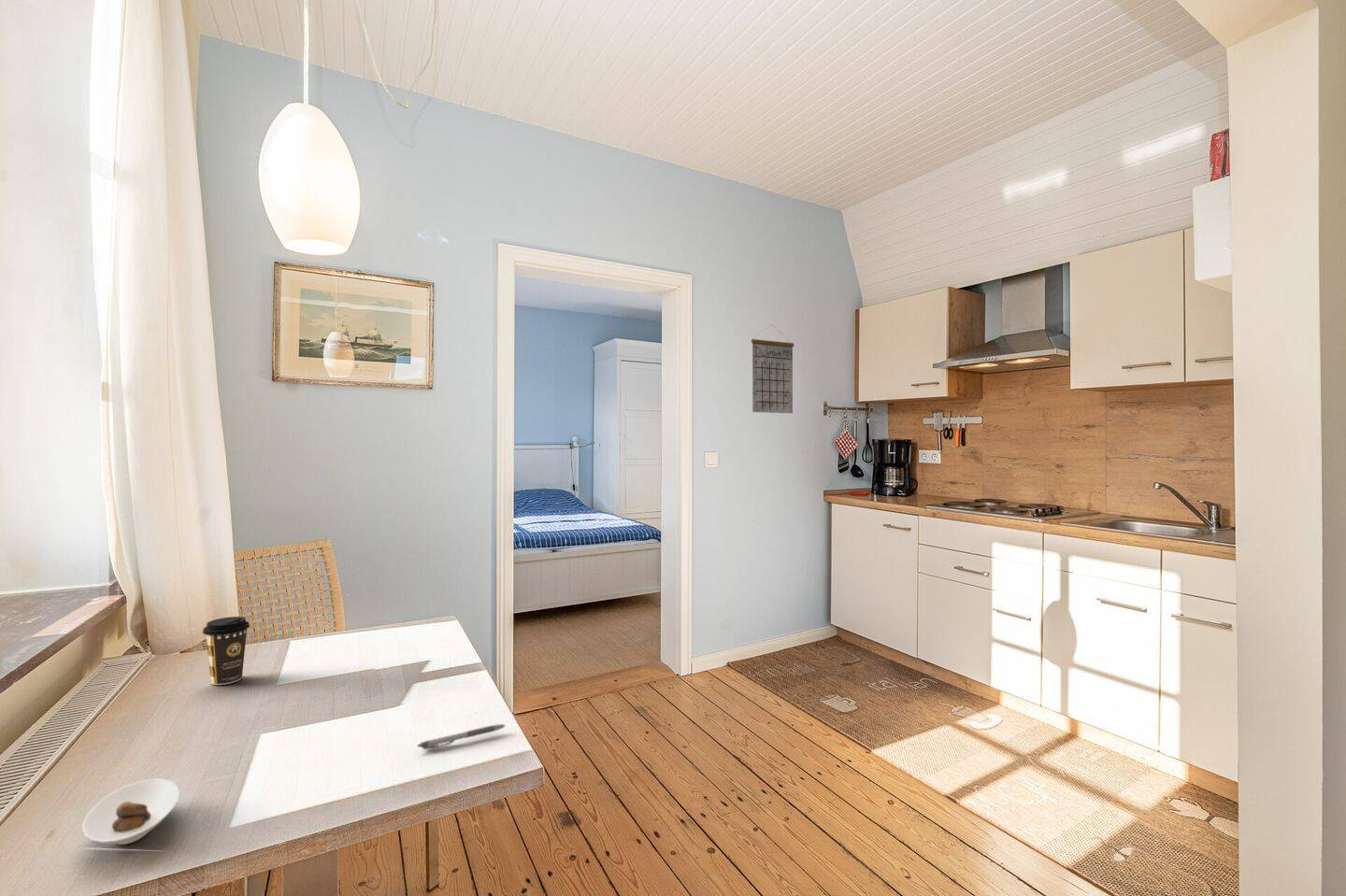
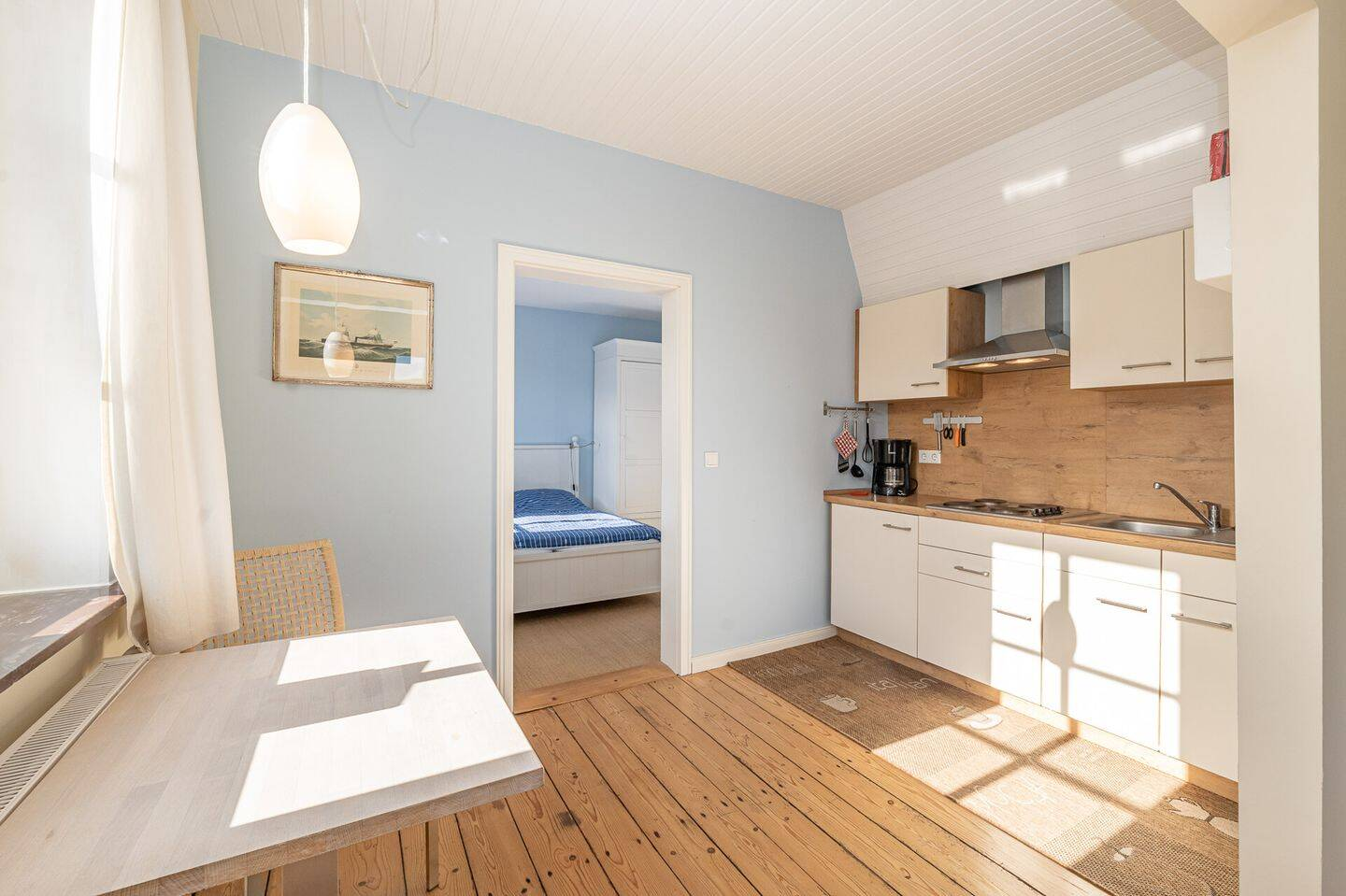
- coffee cup [202,616,251,686]
- saucer [81,777,180,846]
- pen [417,723,507,751]
- calendar [751,323,795,414]
